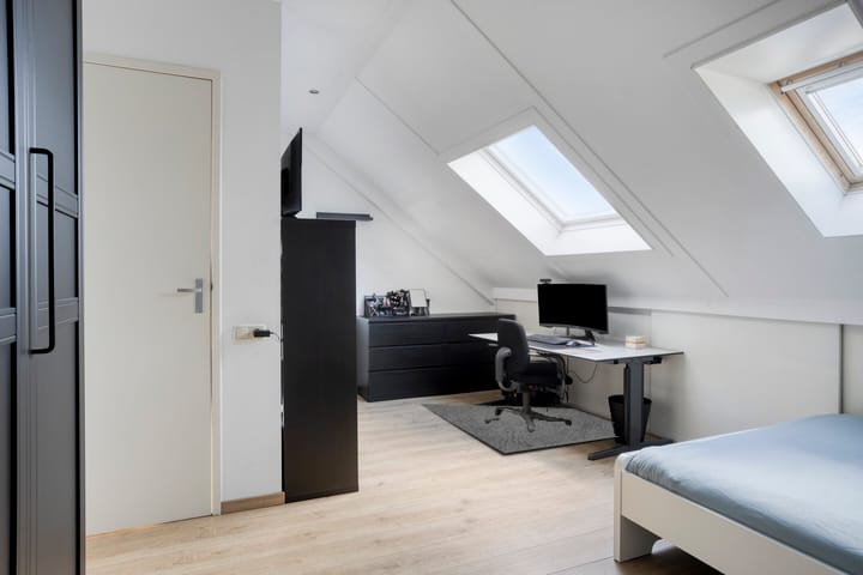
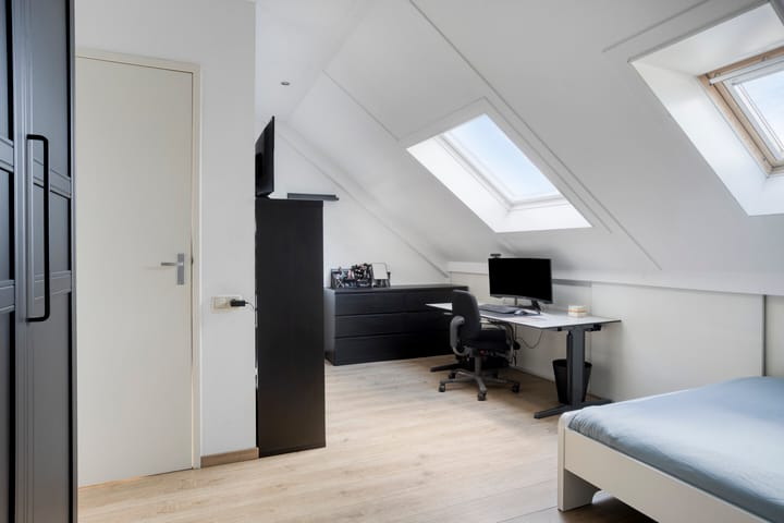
- rug [420,402,617,454]
